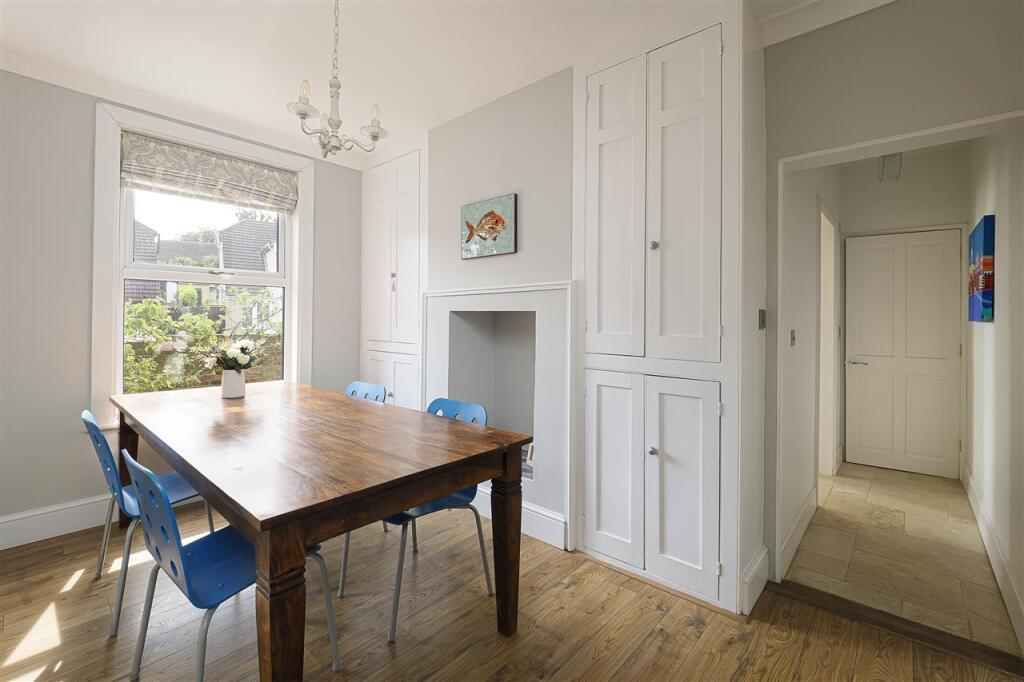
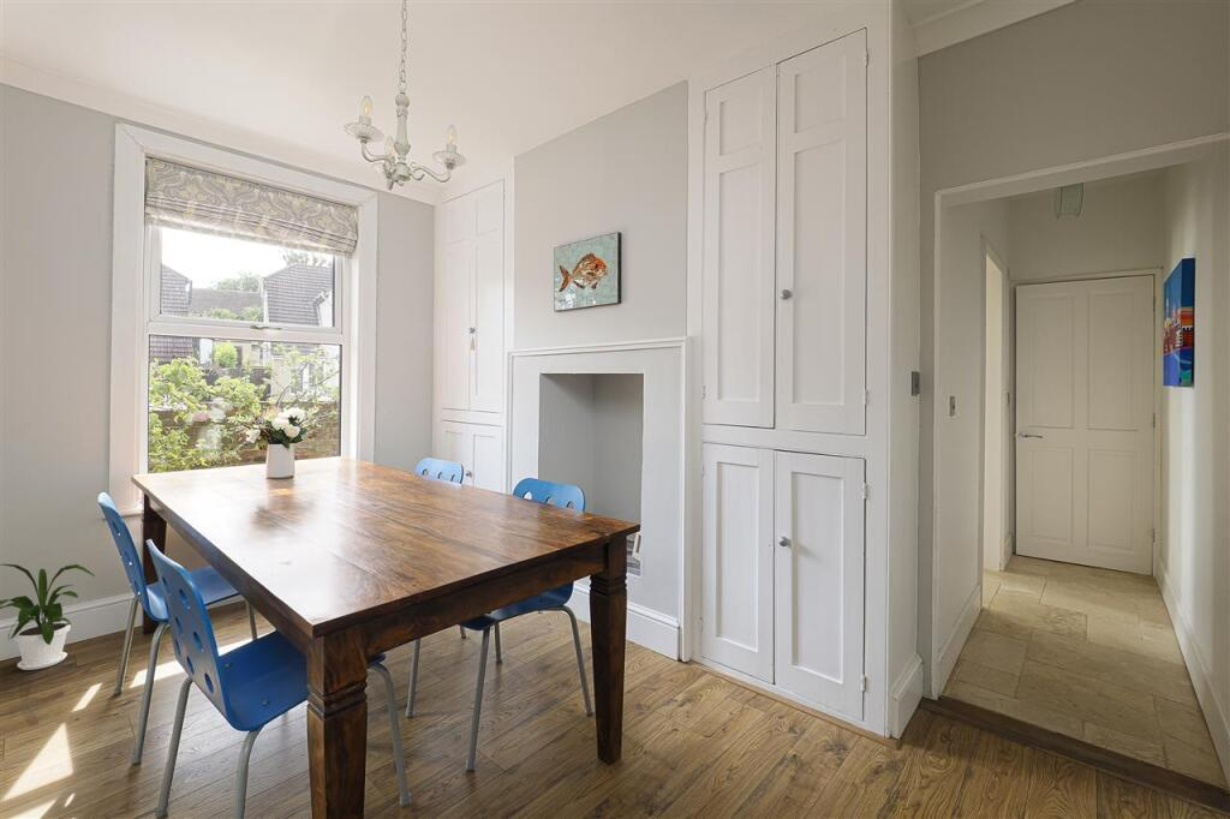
+ house plant [0,563,97,671]
